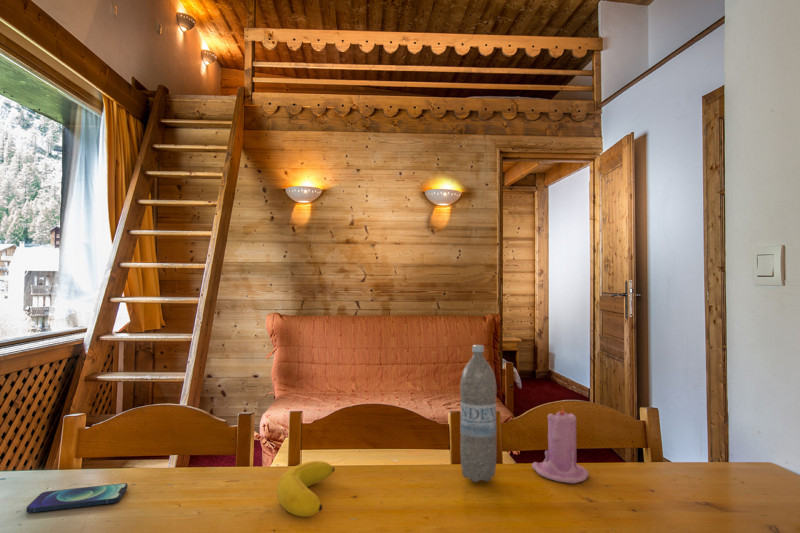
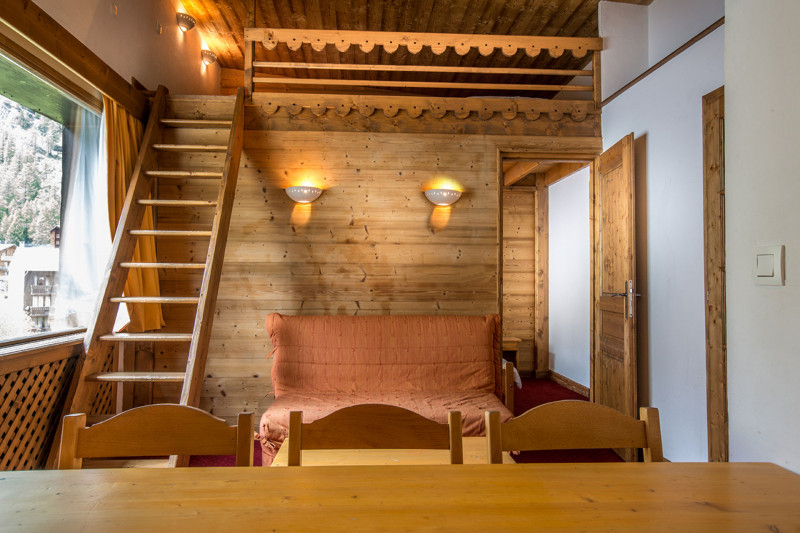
- fruit [276,460,335,518]
- water bottle [459,344,498,483]
- candle [531,406,590,484]
- smartphone [25,482,128,514]
